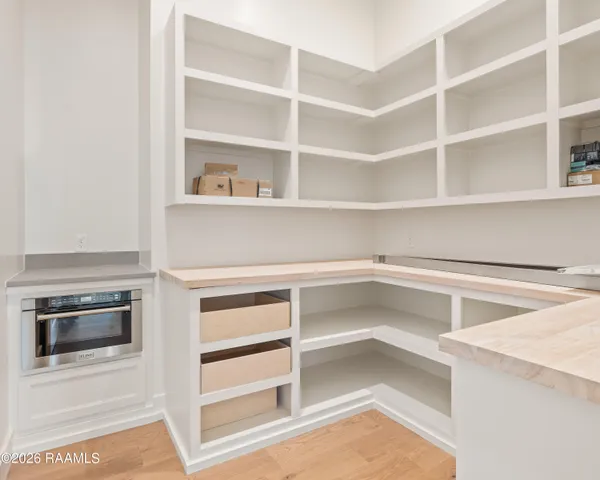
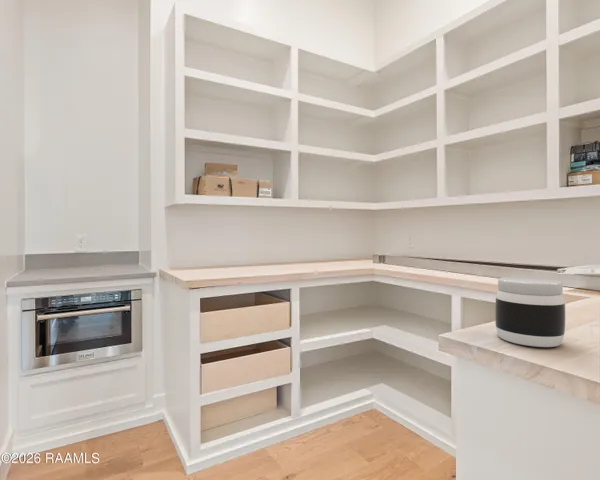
+ jar [494,276,566,348]
